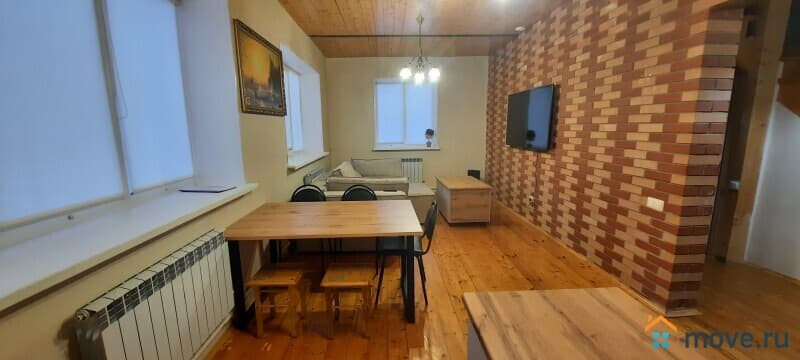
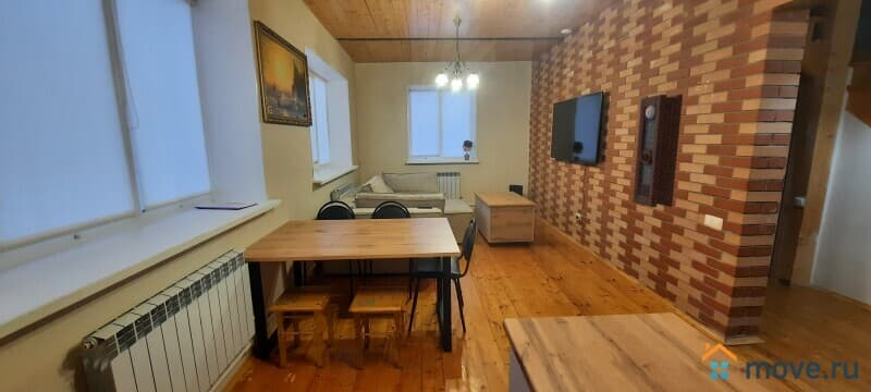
+ pendulum clock [631,94,684,208]
